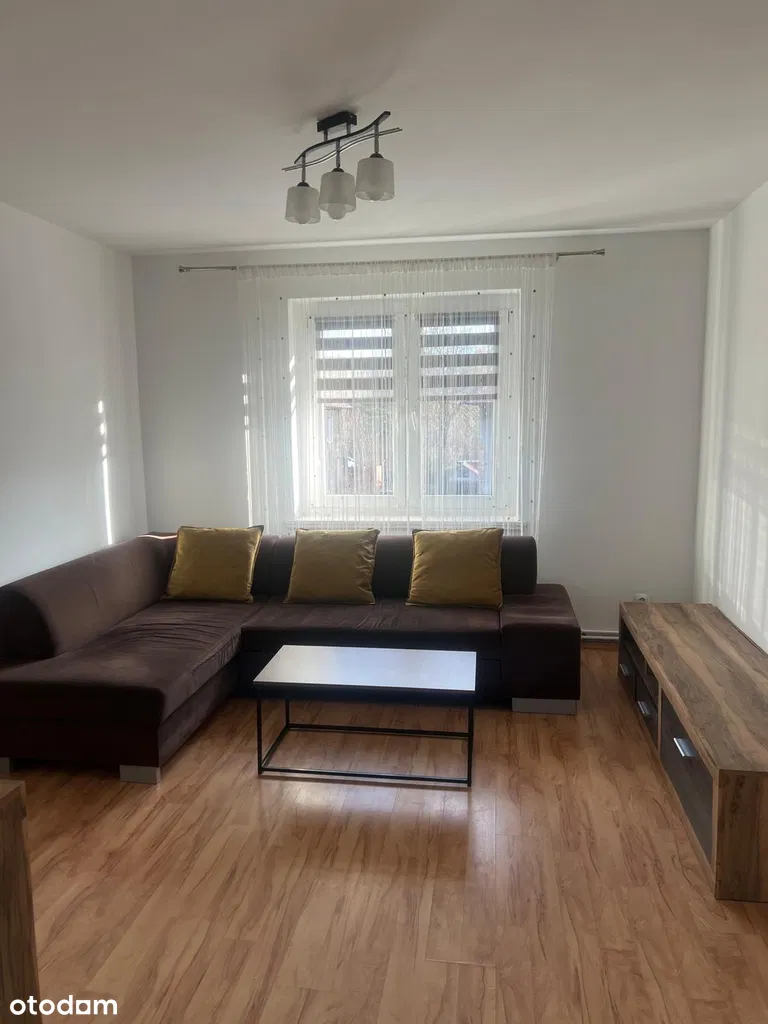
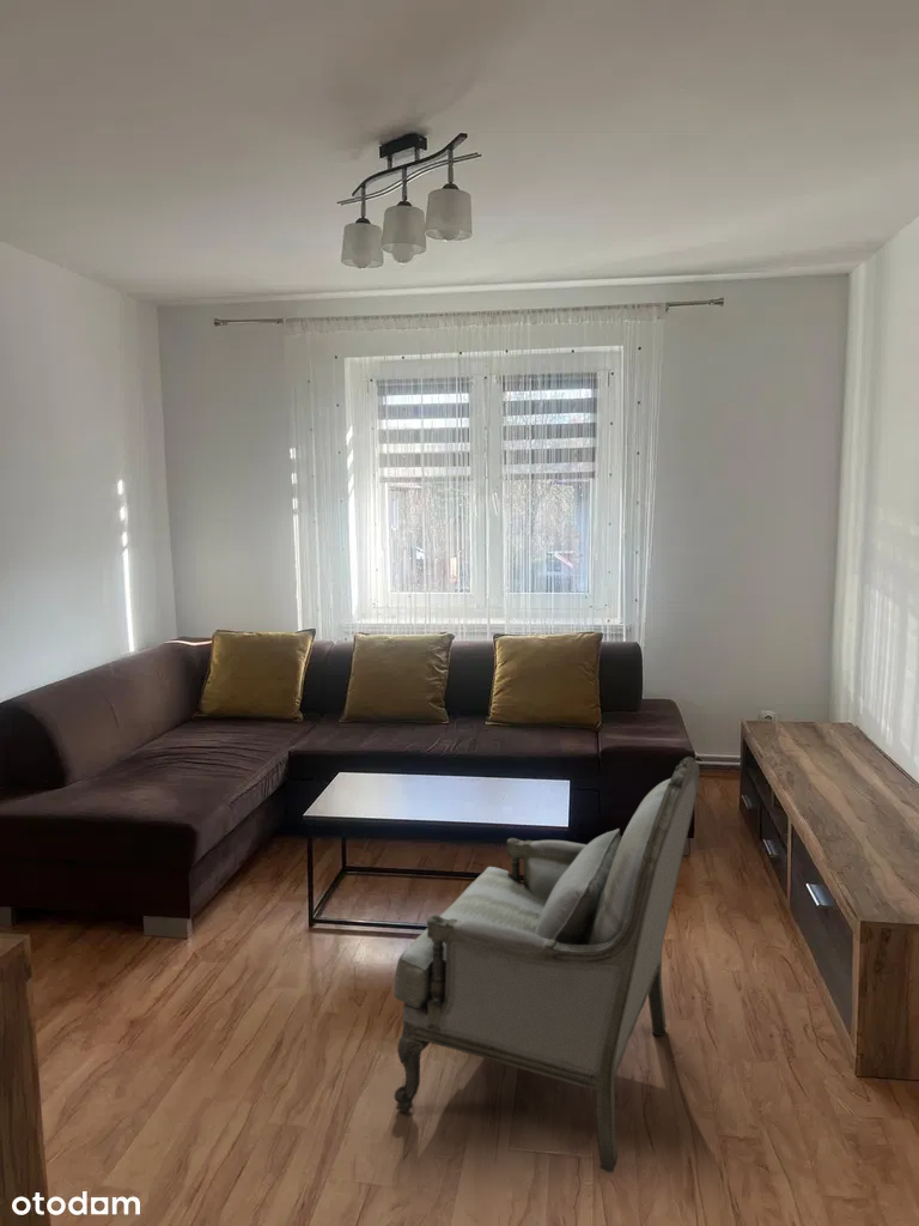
+ armchair [392,755,701,1175]
